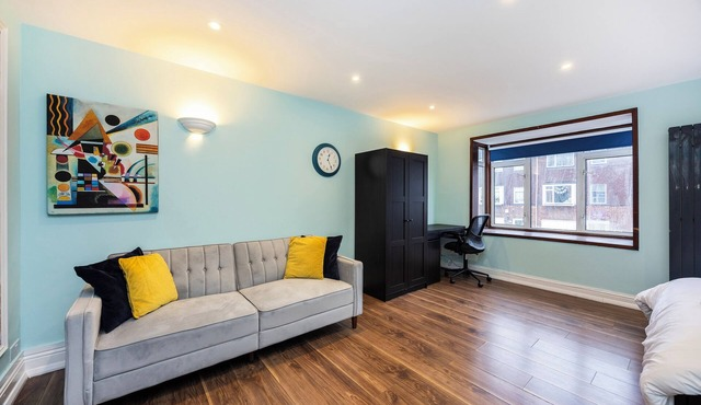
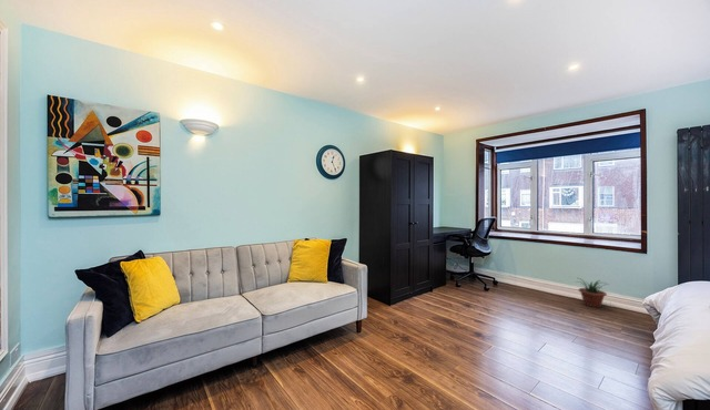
+ potted plant [575,277,610,308]
